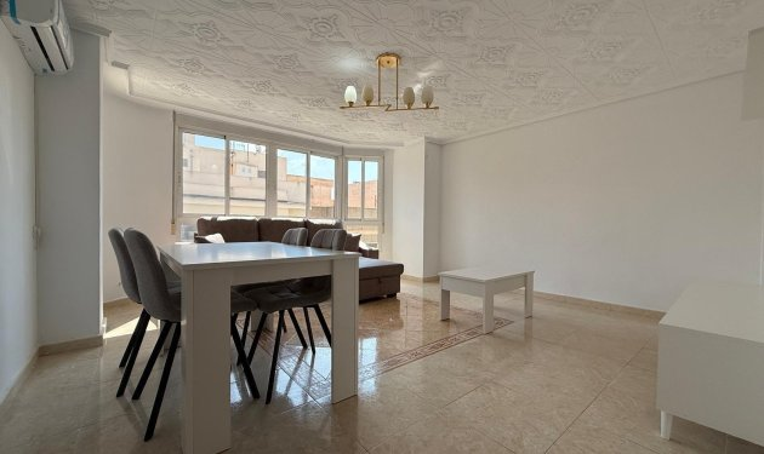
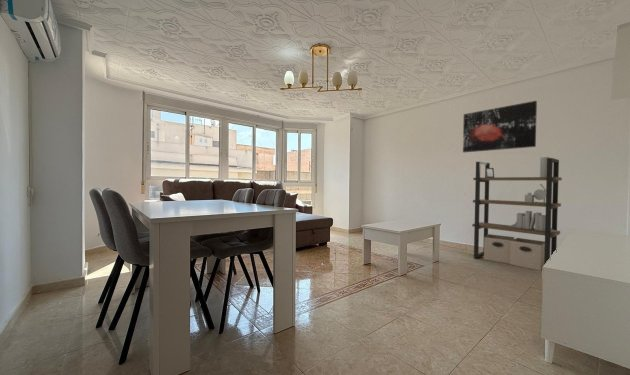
+ shelving unit [471,156,563,272]
+ wall art [462,100,538,153]
